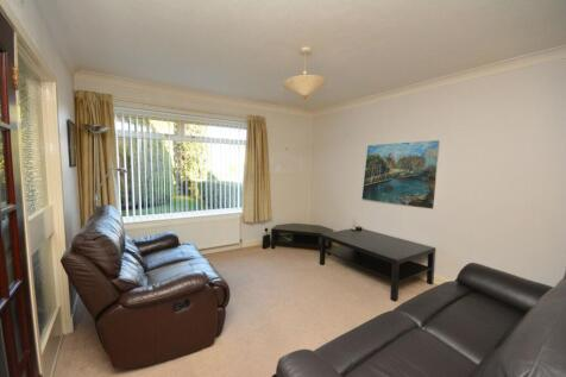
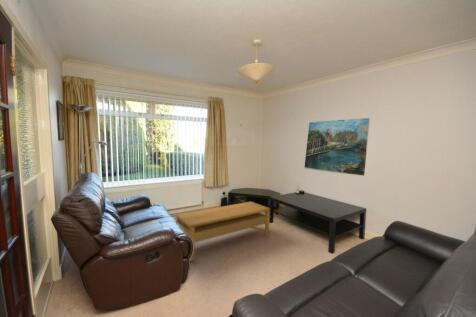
+ coffee table [175,201,271,262]
